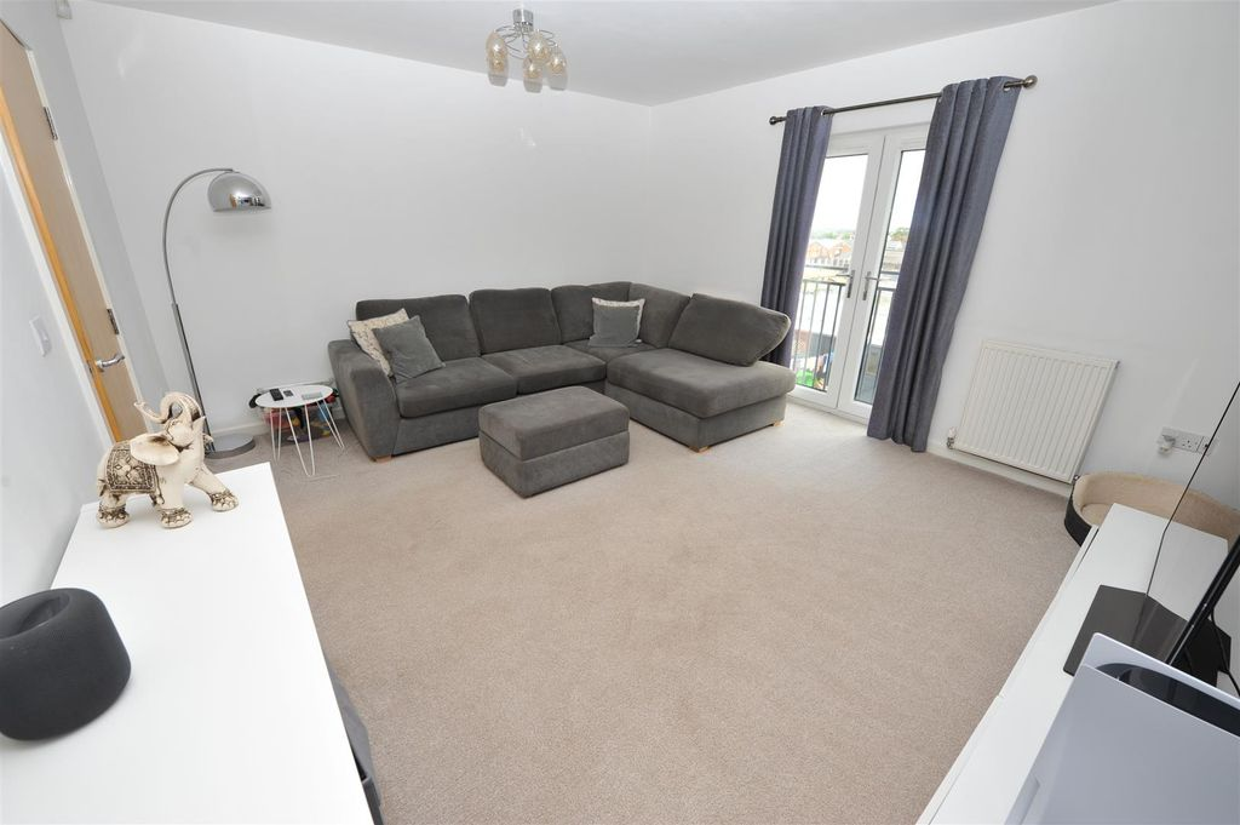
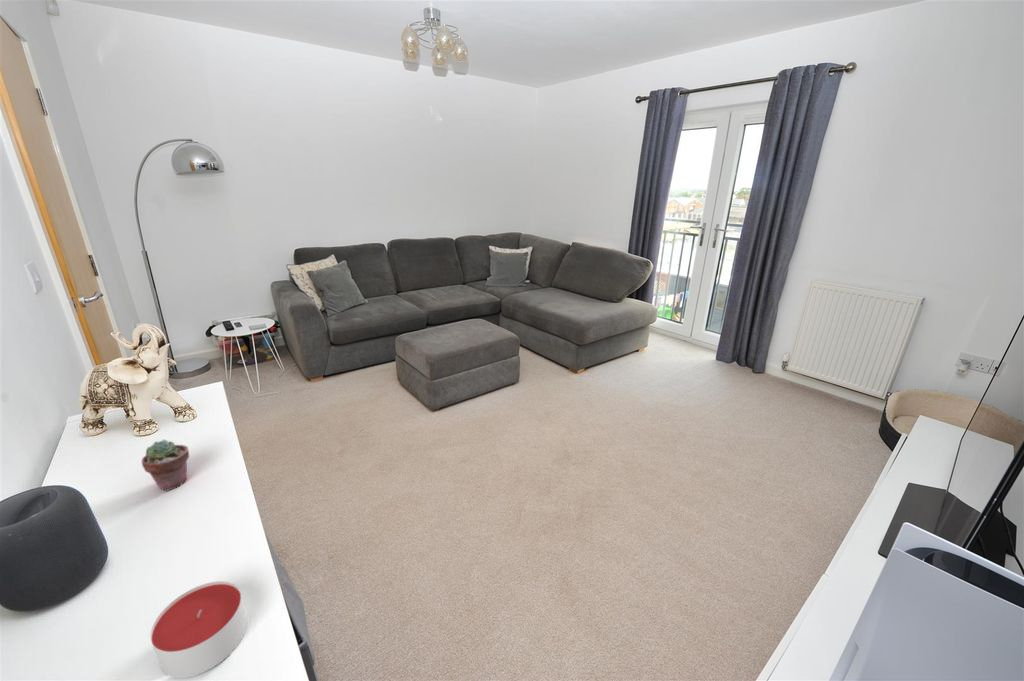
+ candle [149,580,249,679]
+ potted succulent [141,439,190,493]
